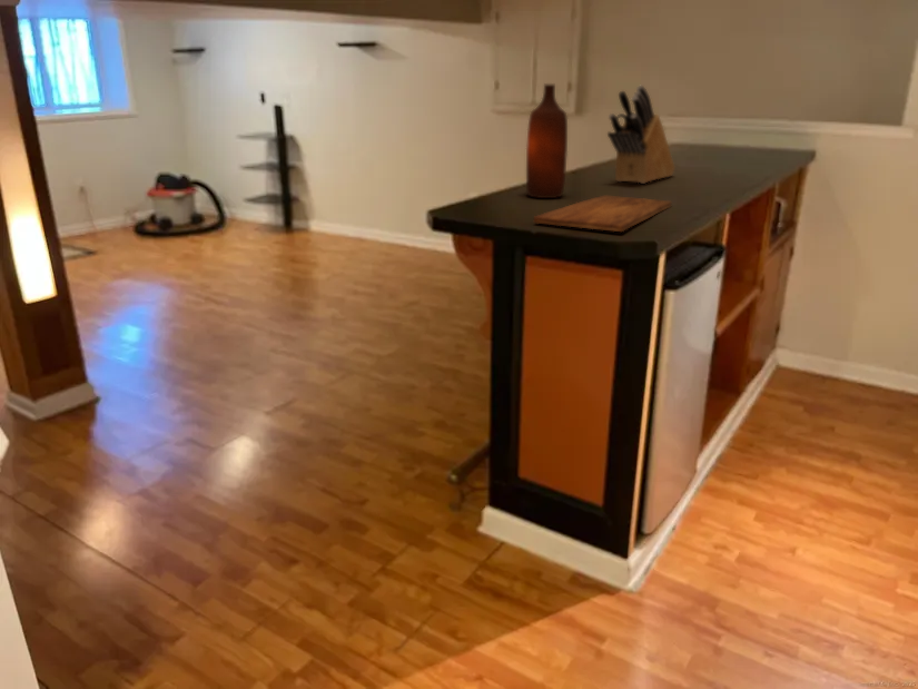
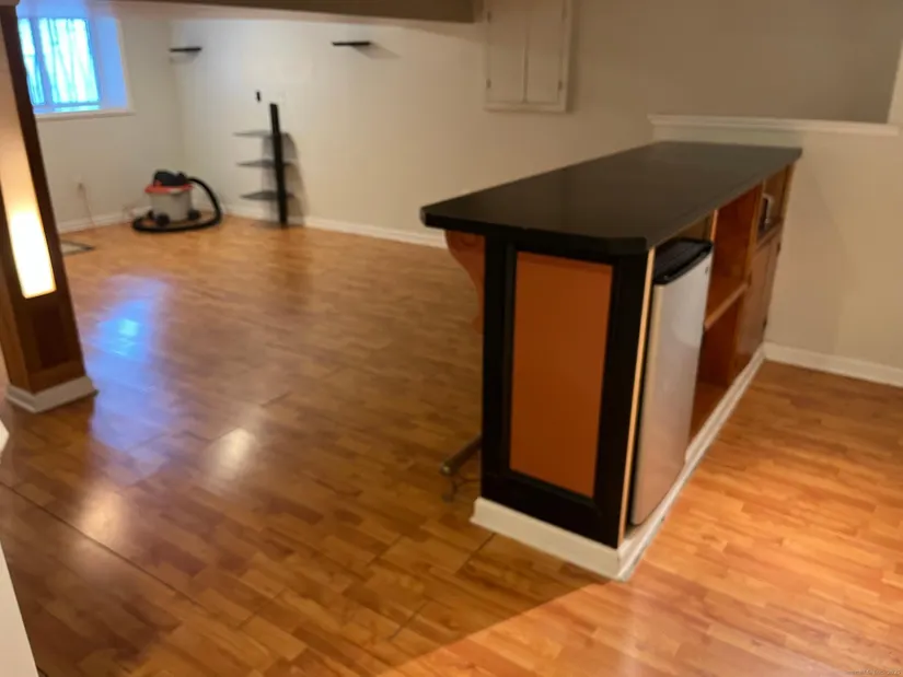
- cutting board [533,194,672,233]
- knife block [606,83,677,185]
- bottle [525,83,569,199]
